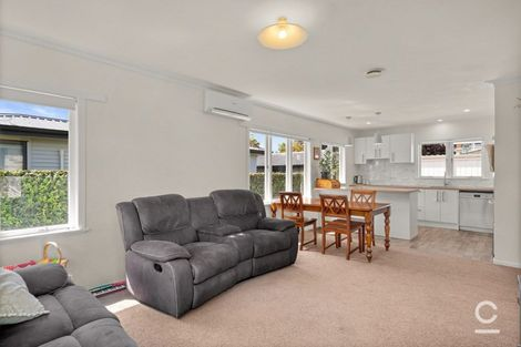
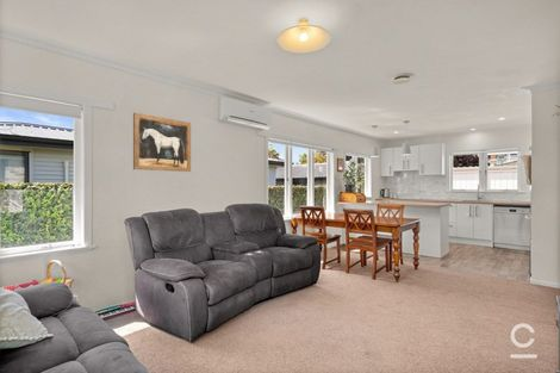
+ wall art [132,112,192,173]
